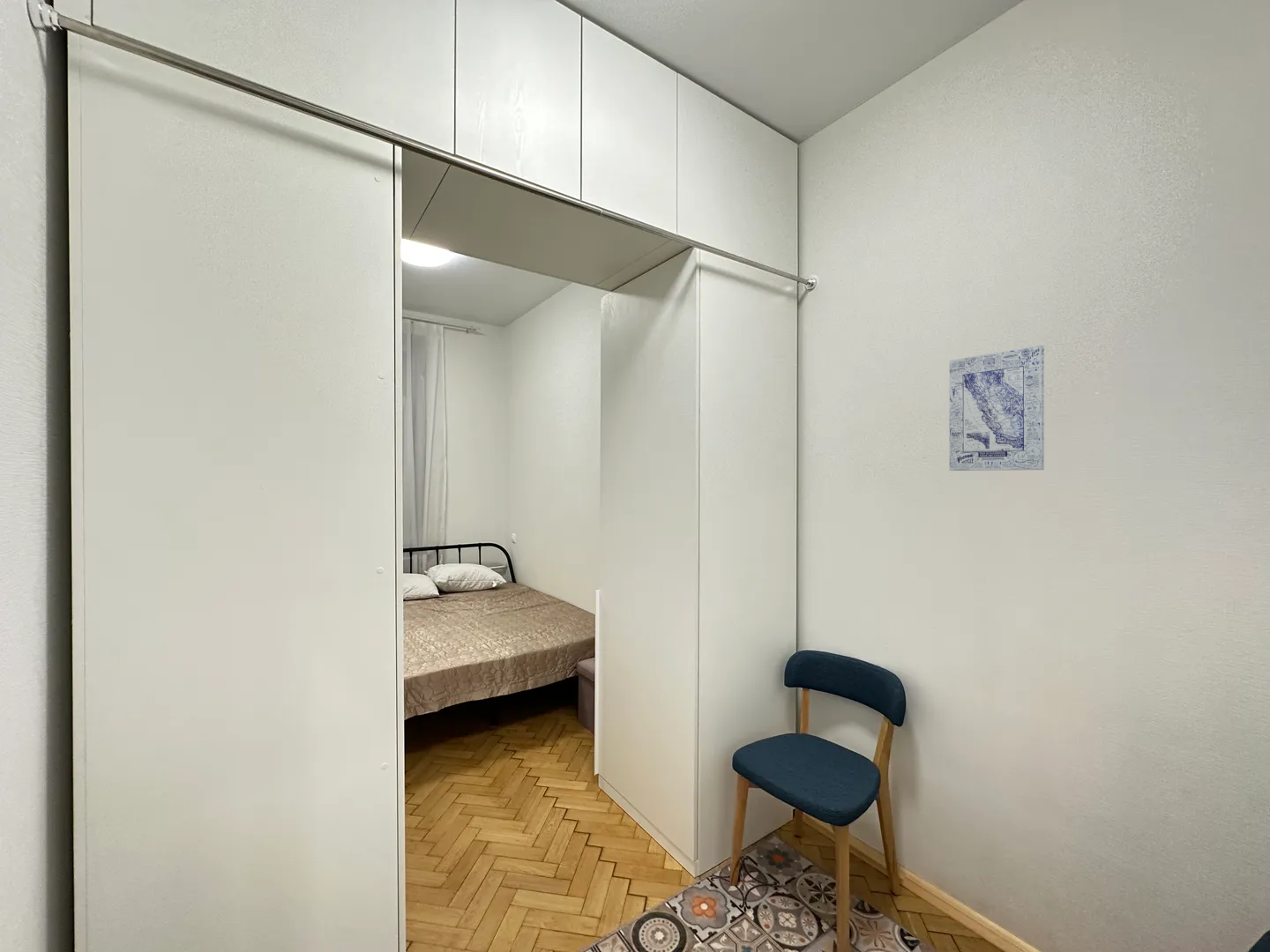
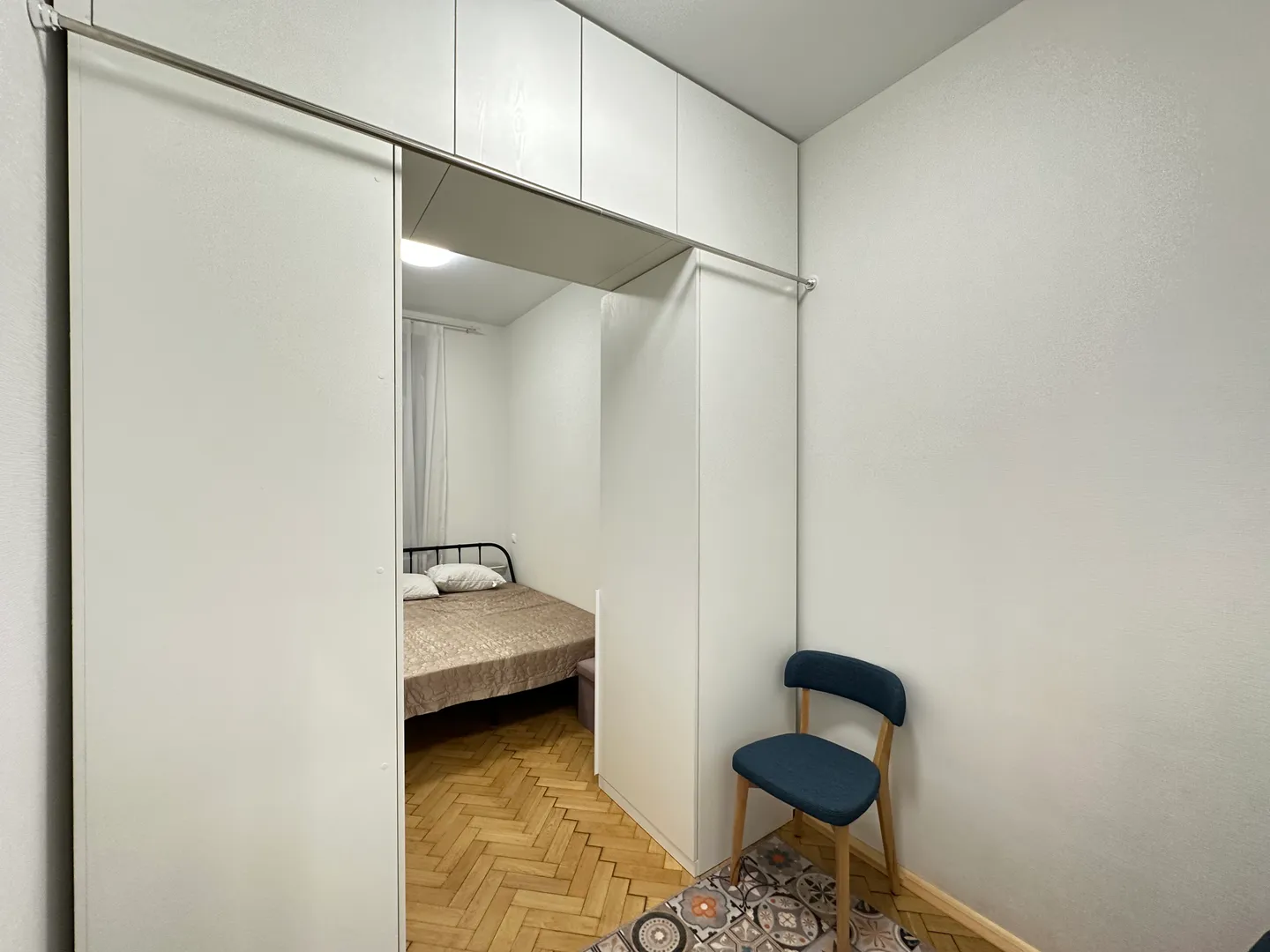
- wall art [948,344,1045,472]
